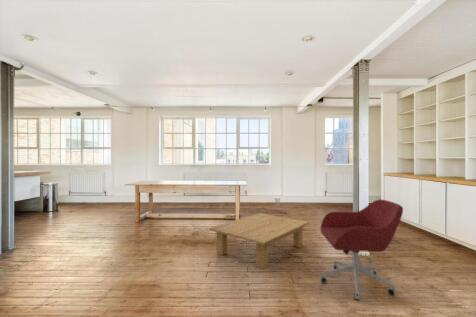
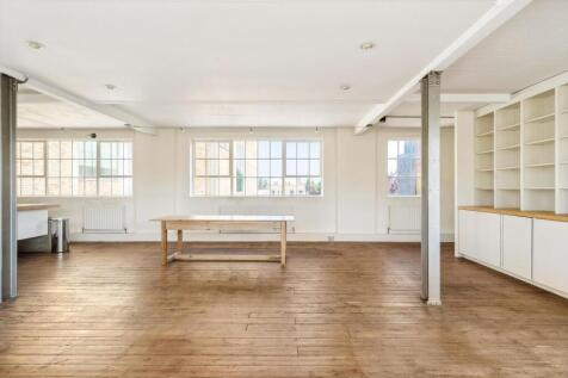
- coffee table [208,212,310,270]
- office chair [319,199,404,301]
